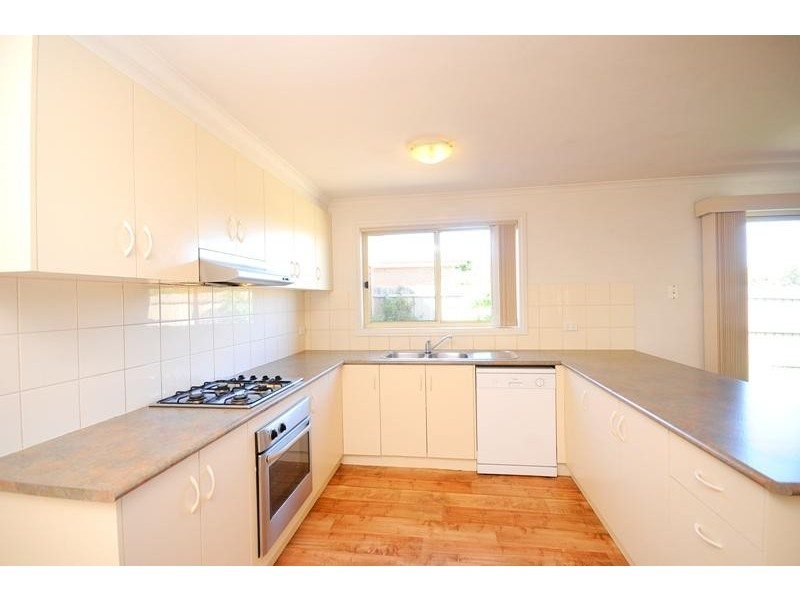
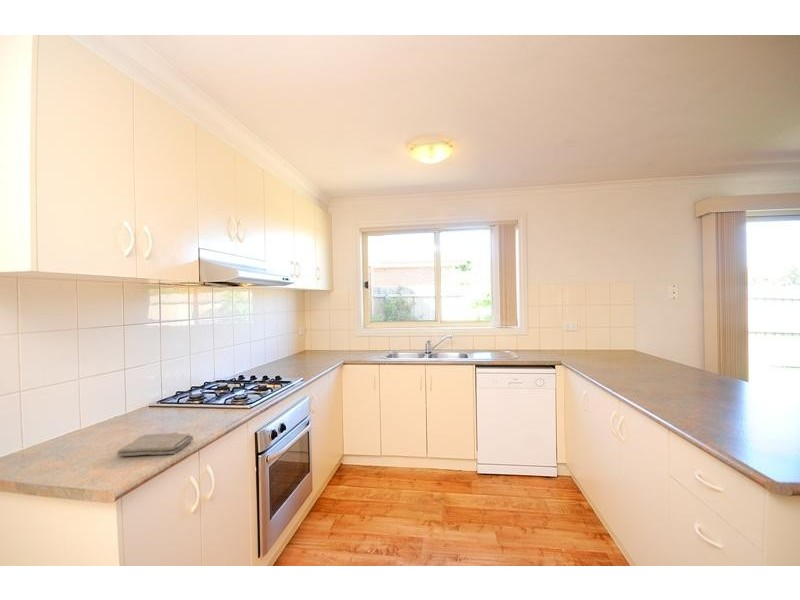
+ washcloth [116,431,194,457]
